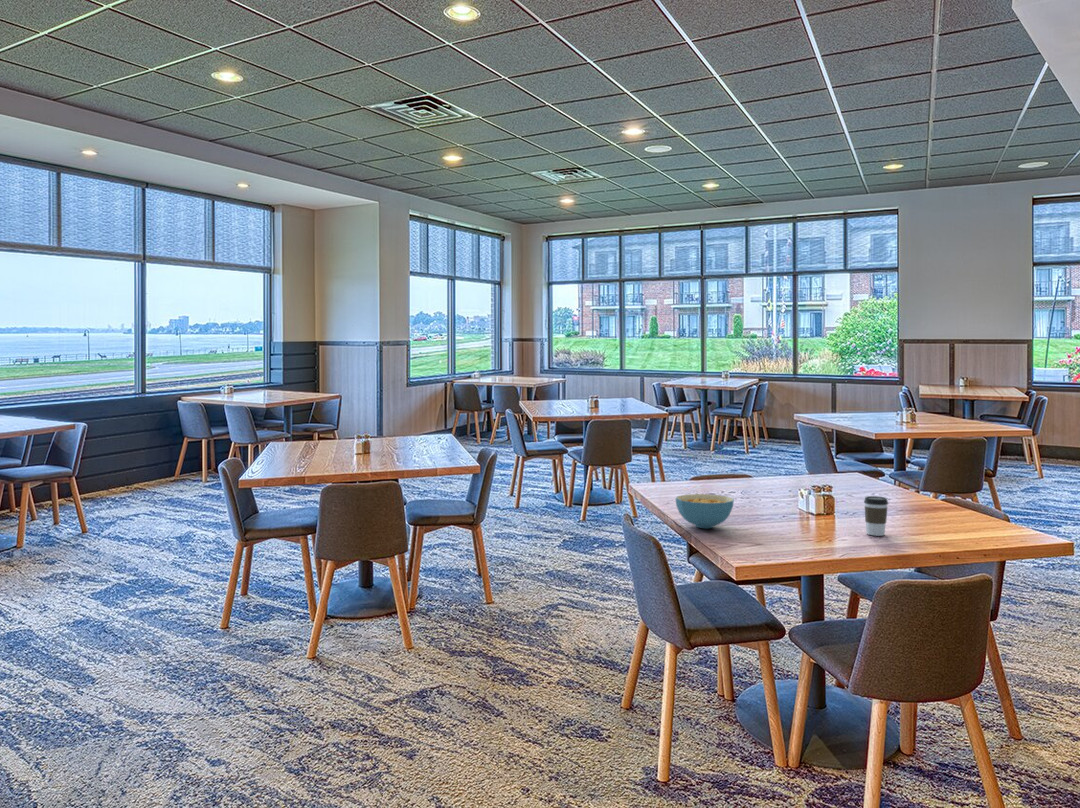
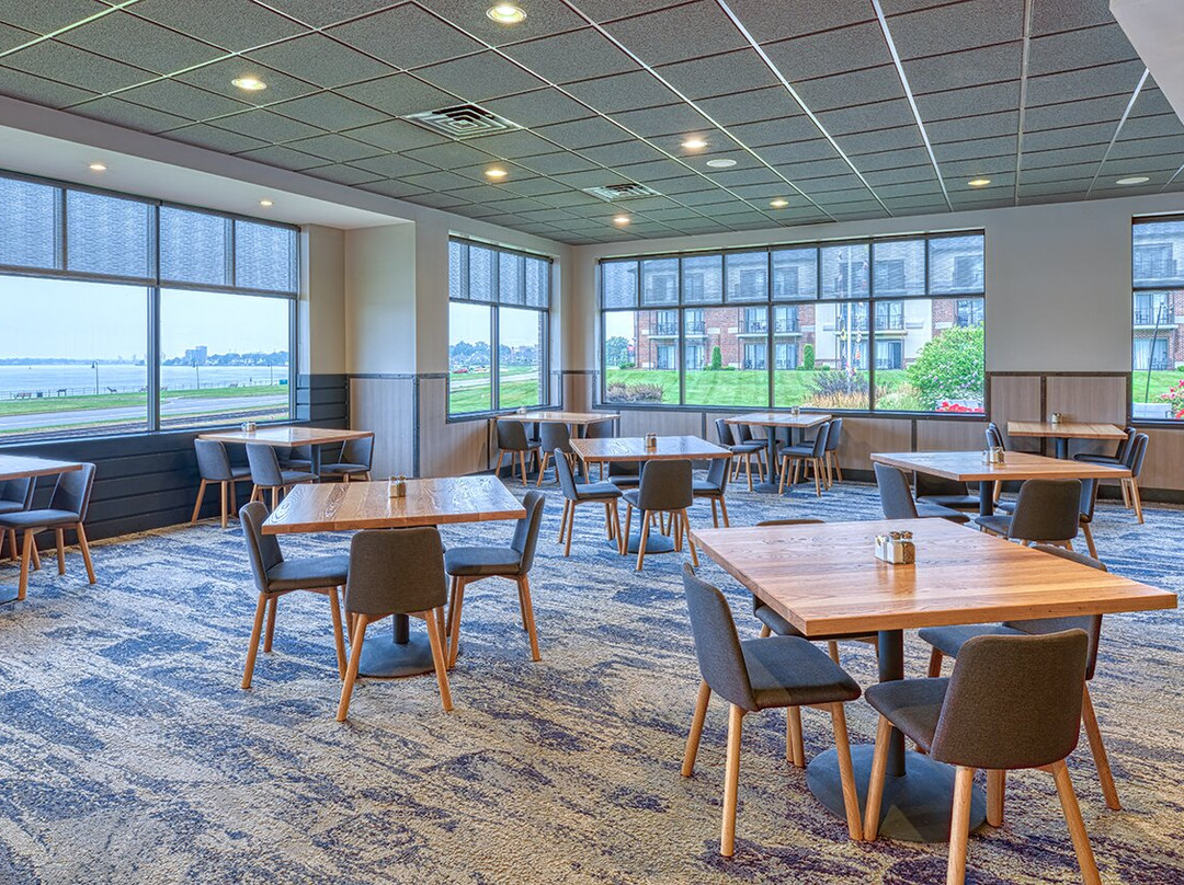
- cereal bowl [675,493,735,529]
- coffee cup [863,495,889,537]
